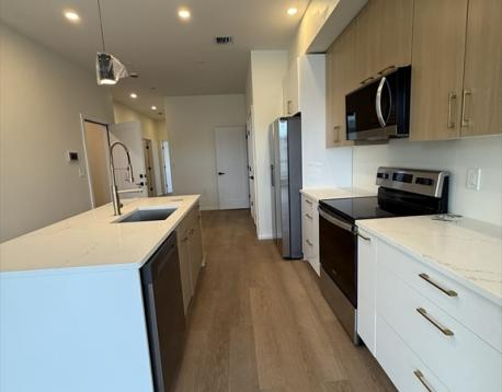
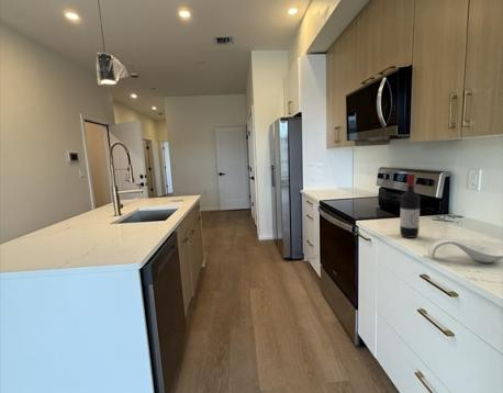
+ spoon rest [427,238,503,263]
+ wine bottle [399,173,422,239]
